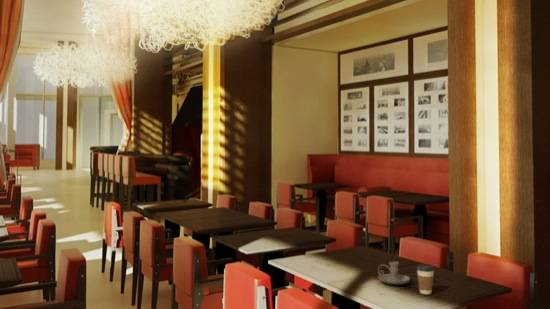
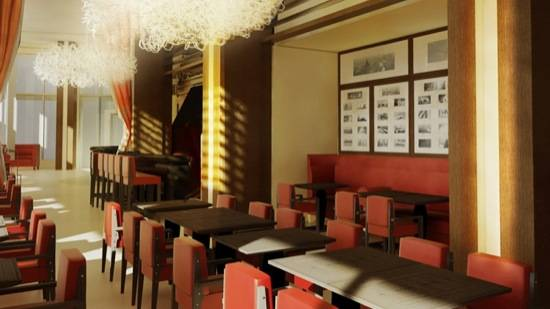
- coffee cup [416,264,435,295]
- candle holder [377,261,411,285]
